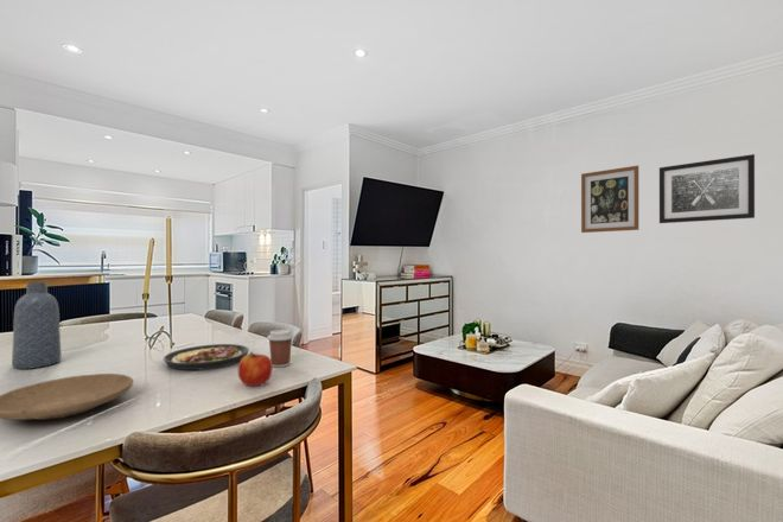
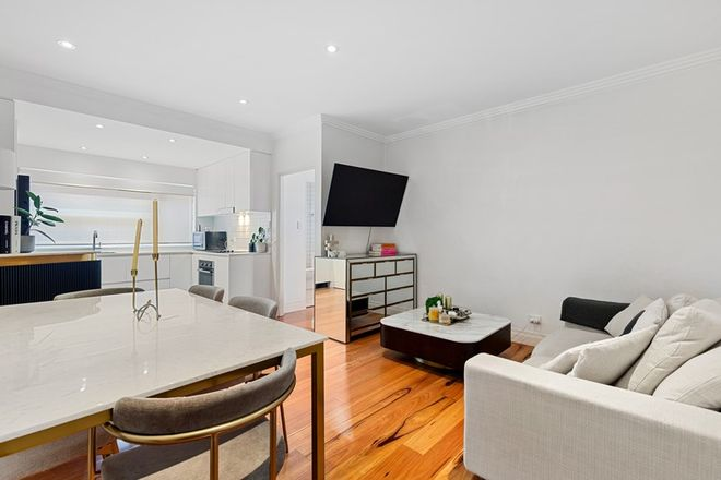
- wall art [658,153,756,224]
- plate [163,343,250,371]
- coffee cup [266,329,294,368]
- plate [0,373,134,421]
- apple [237,351,274,387]
- vase [11,281,62,370]
- wall art [580,165,639,234]
